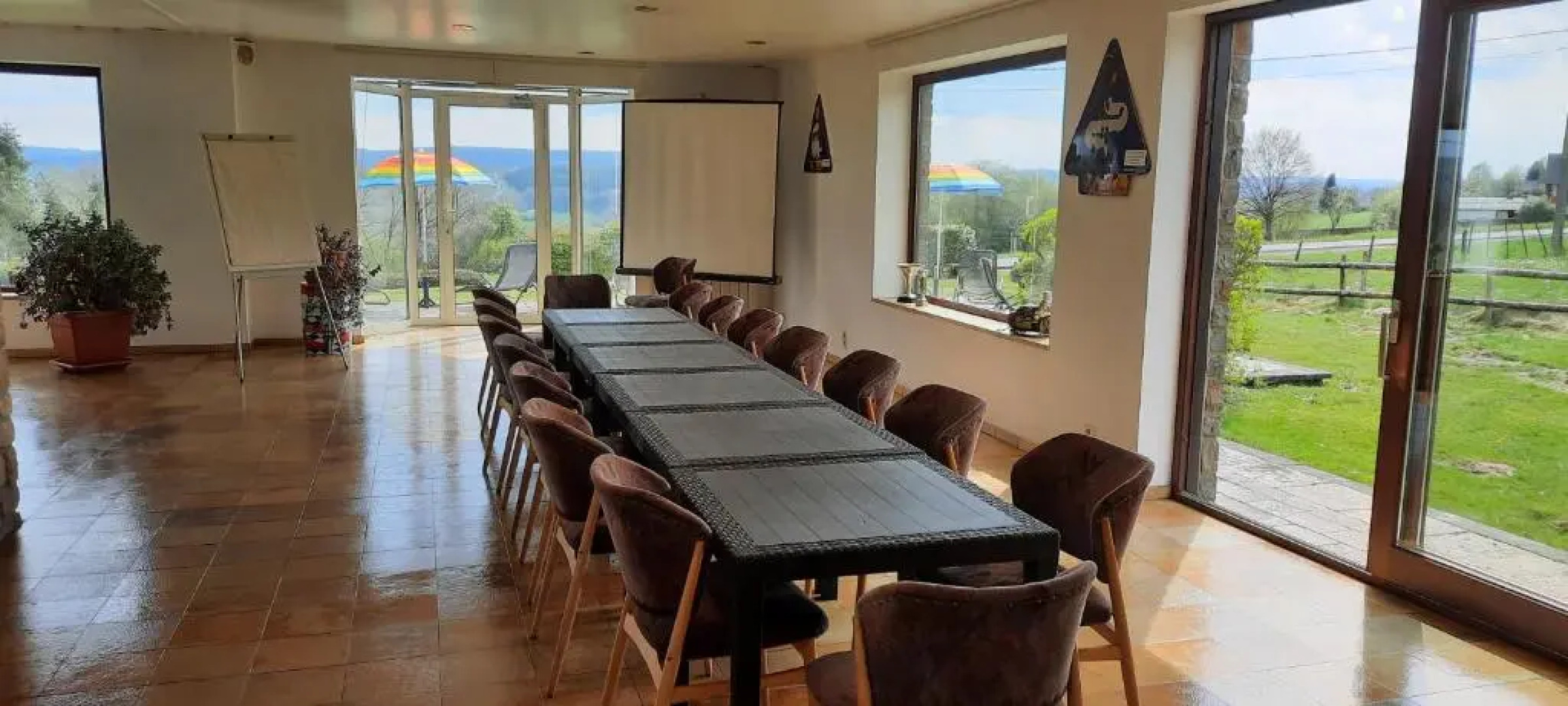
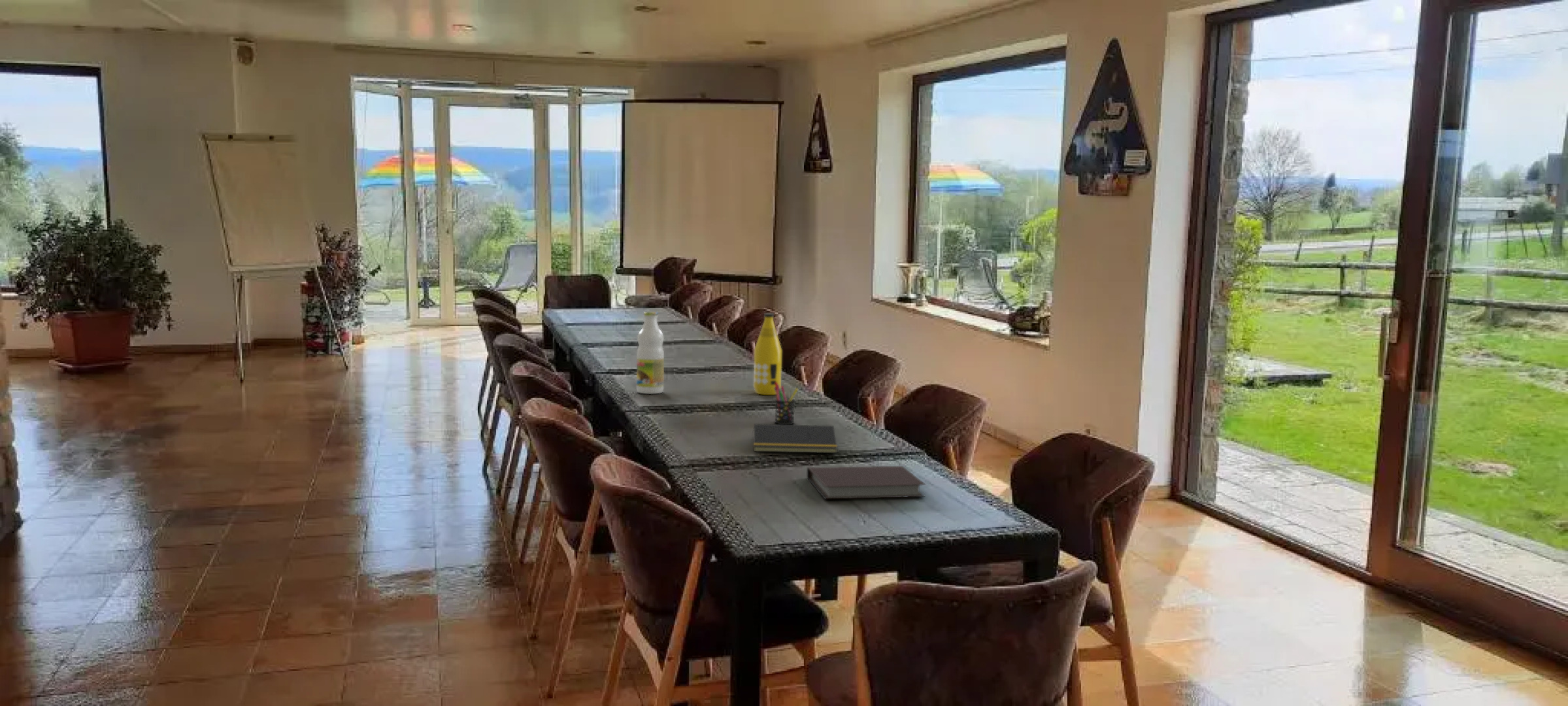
+ bottle [636,311,665,395]
+ notebook [807,465,926,499]
+ pen holder [774,382,799,425]
+ notepad [751,424,838,454]
+ bottle [753,312,782,395]
